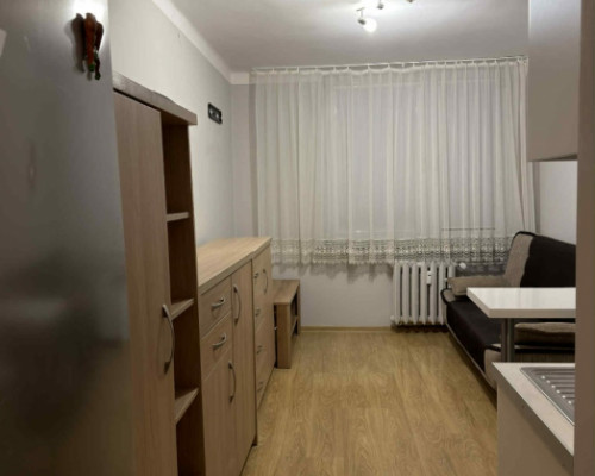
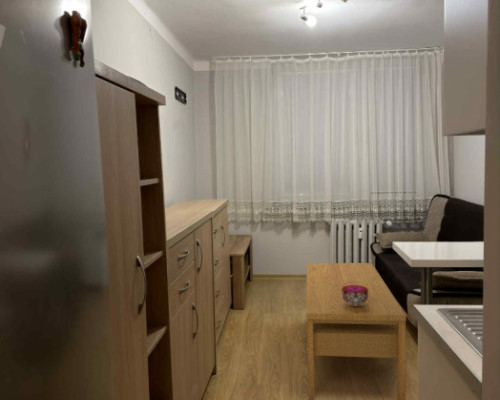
+ decorative bowl [342,285,368,306]
+ coffee table [305,262,407,400]
